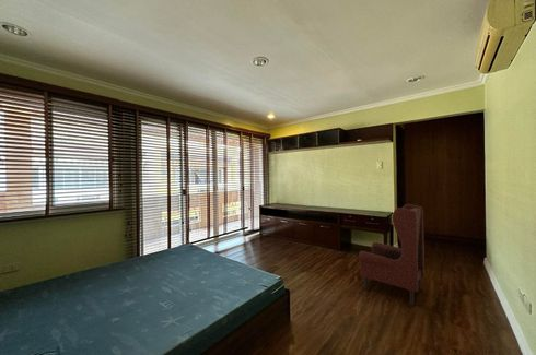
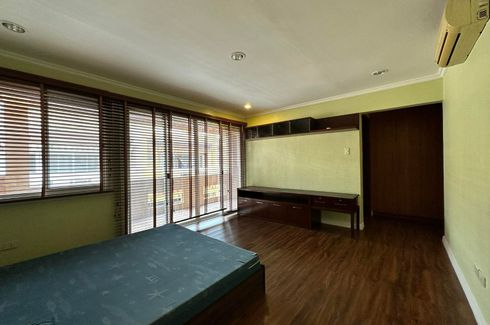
- armchair [358,203,426,306]
